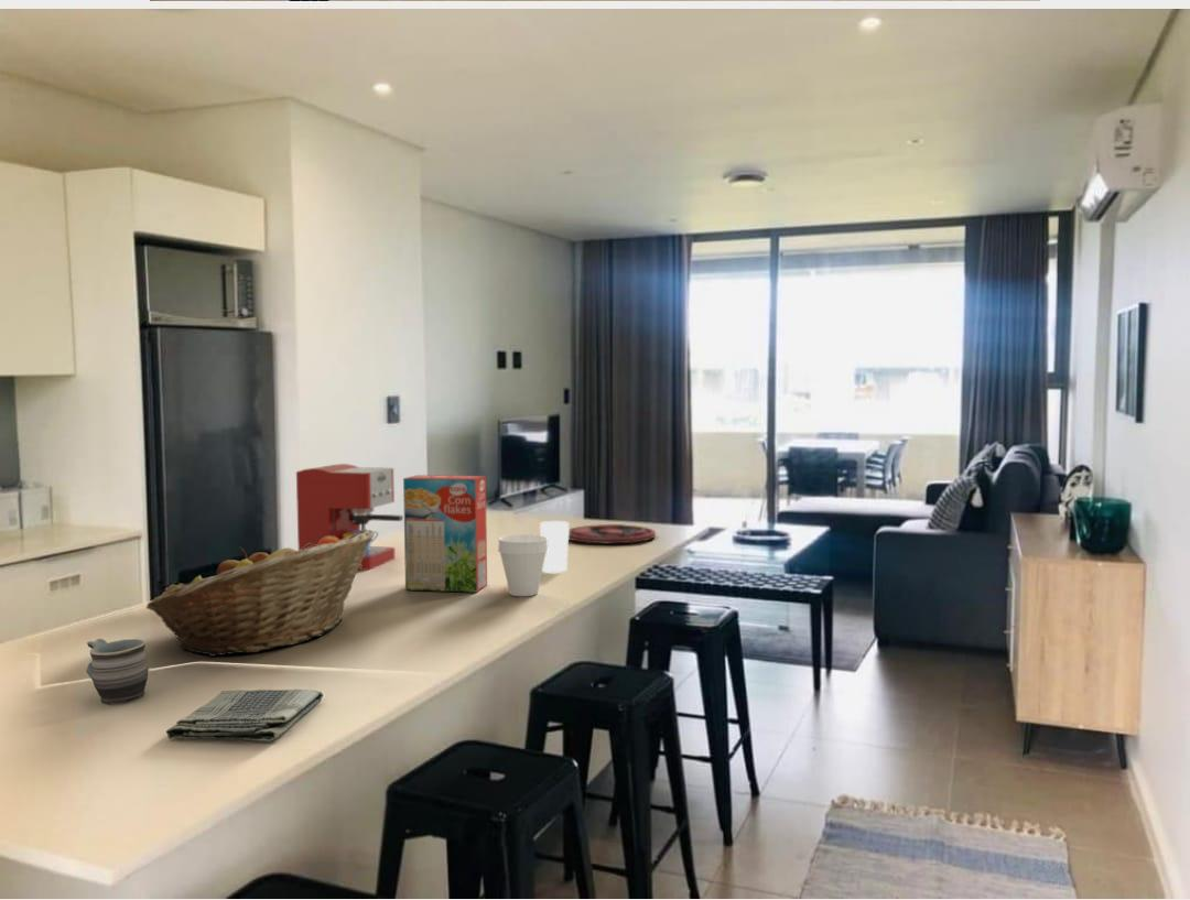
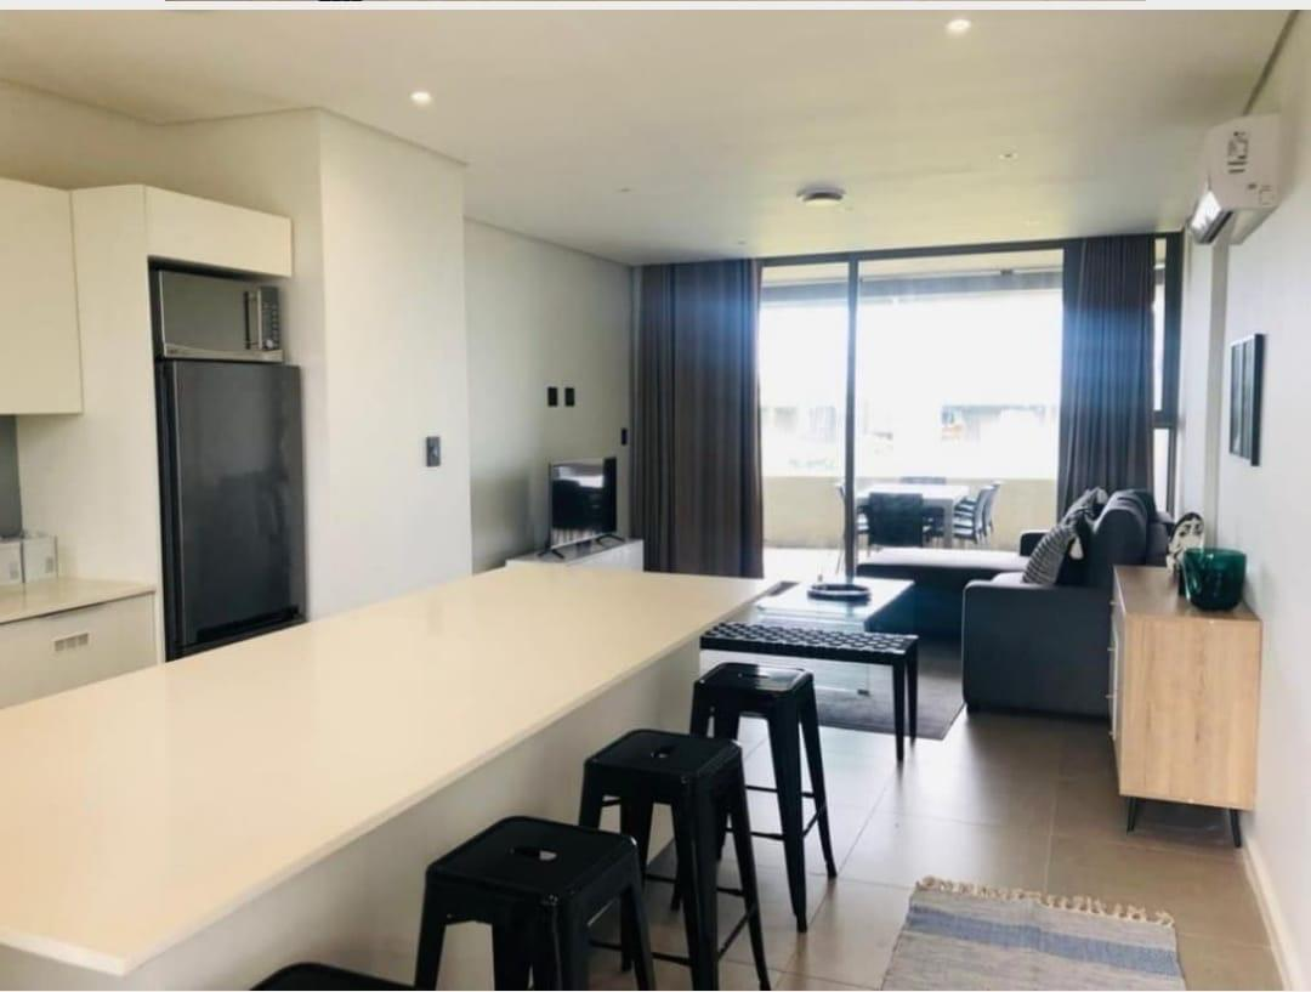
- dish towel [165,688,324,742]
- cereal box [402,474,488,594]
- coffee maker [295,463,403,572]
- cup [497,533,549,597]
- plate [569,523,657,544]
- mug [86,638,149,705]
- cup [539,520,570,574]
- fruit basket [145,529,376,658]
